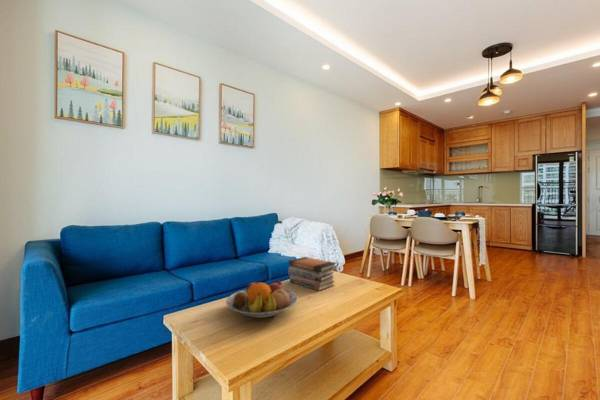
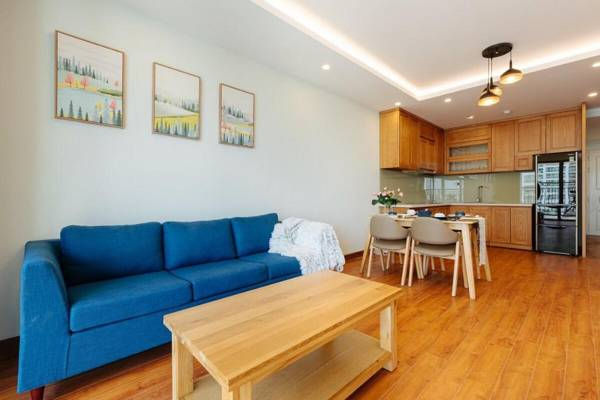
- fruit bowl [225,278,299,319]
- book stack [287,256,338,292]
